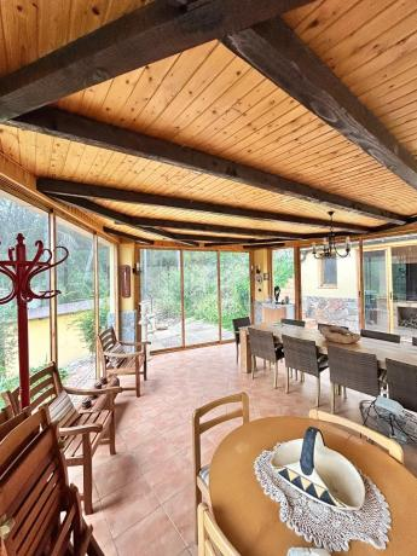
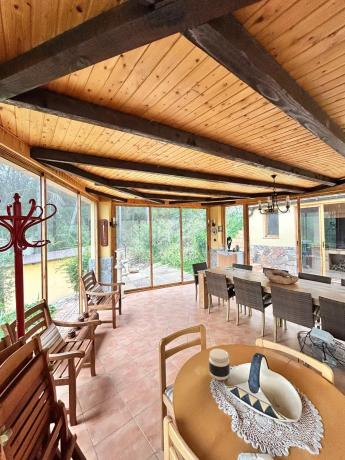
+ jar [208,348,231,381]
